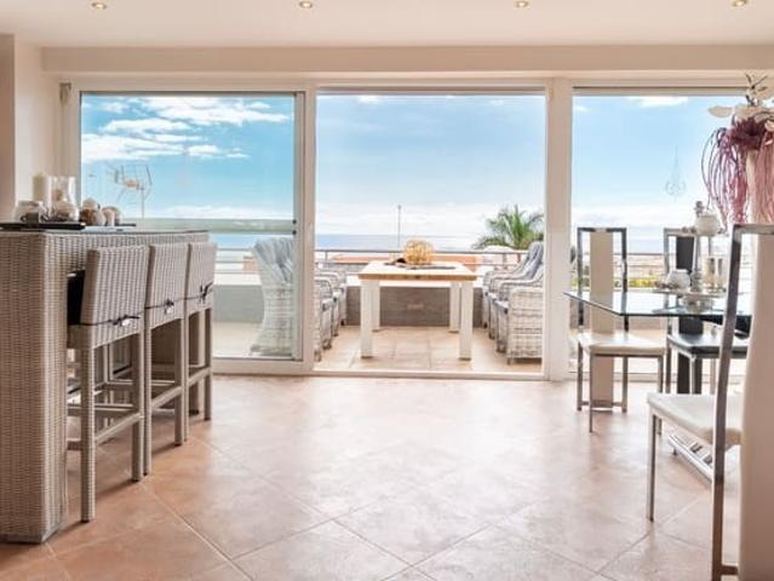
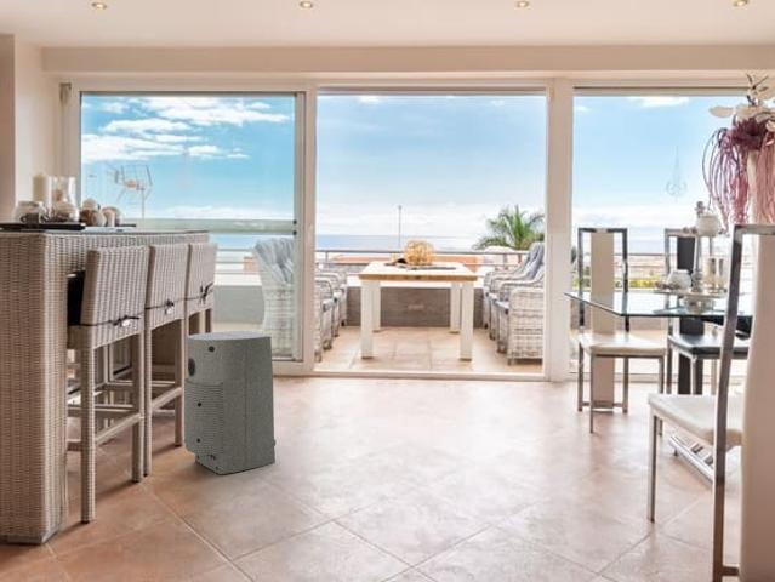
+ air purifier [183,330,278,475]
